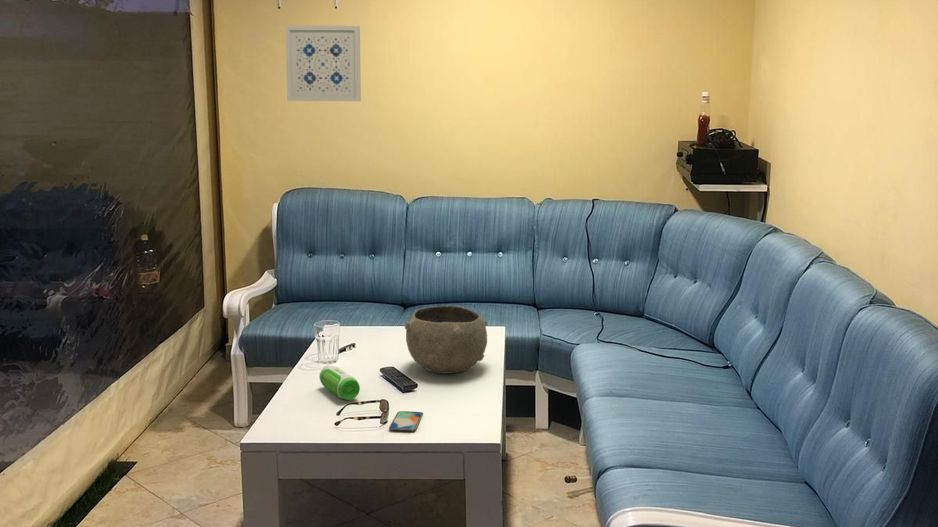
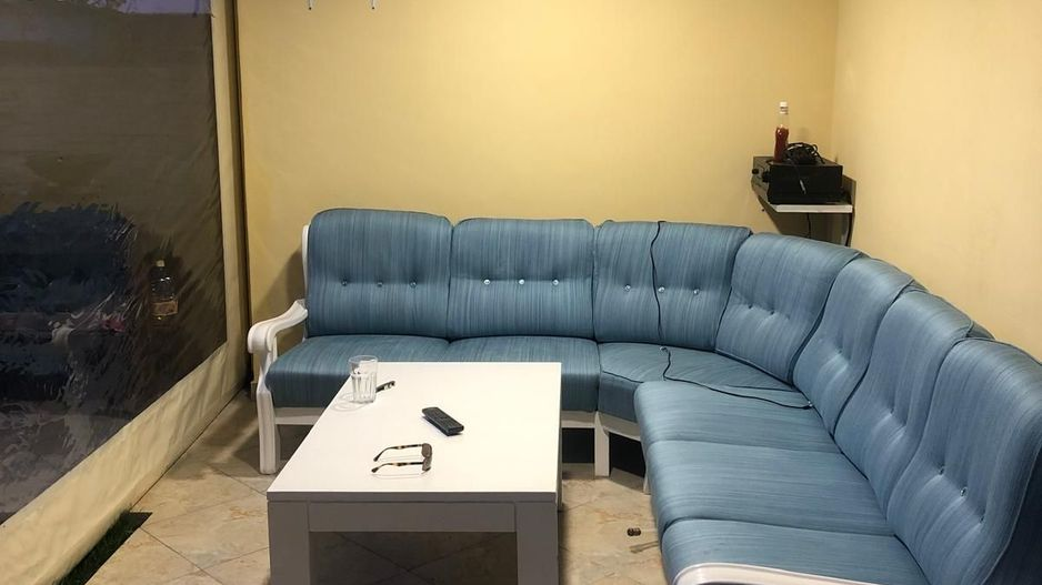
- smartphone [388,410,424,432]
- wall art [284,25,362,102]
- speaker [319,365,361,401]
- bowl [404,305,488,375]
